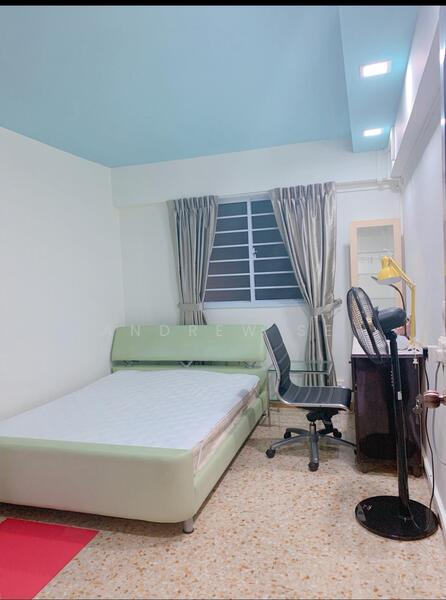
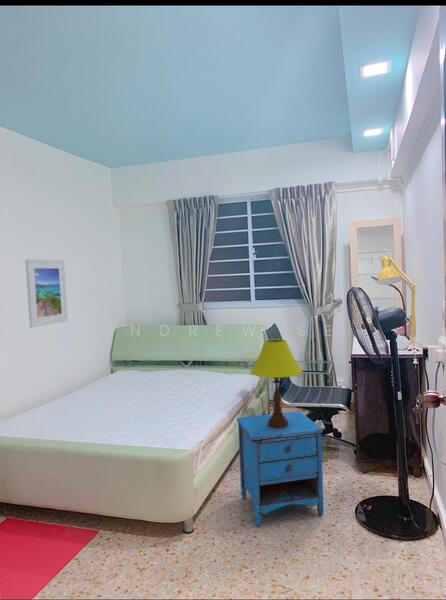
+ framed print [24,258,69,328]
+ table lamp [249,338,304,429]
+ nightstand [236,410,324,527]
